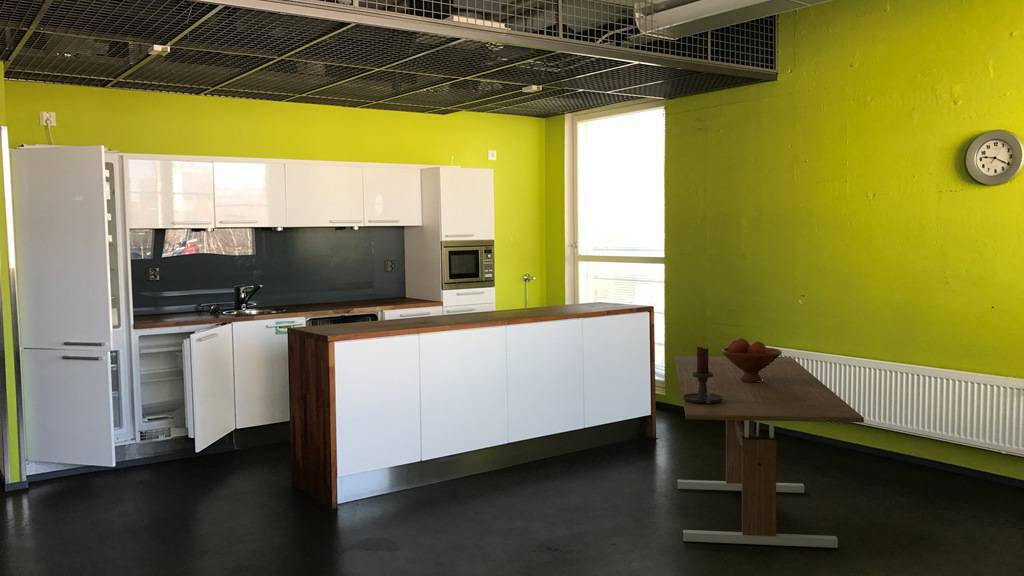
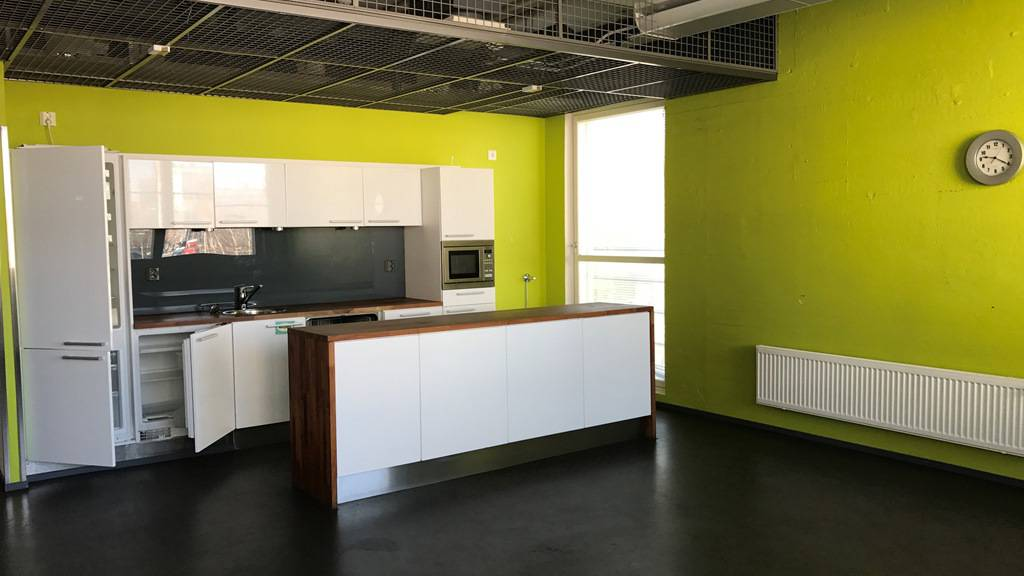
- candle holder [683,346,723,404]
- fruit bowl [720,337,783,383]
- dining table [673,355,865,549]
